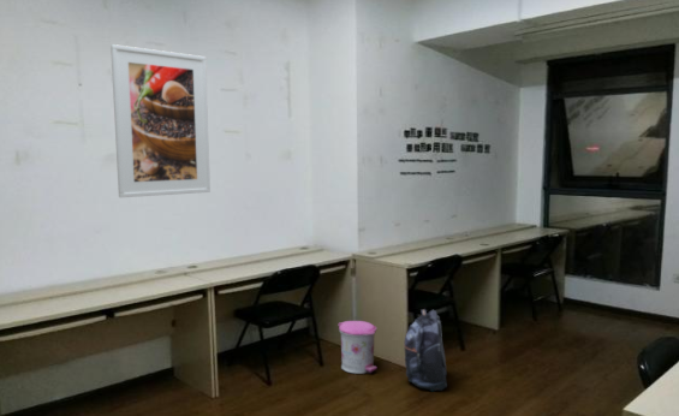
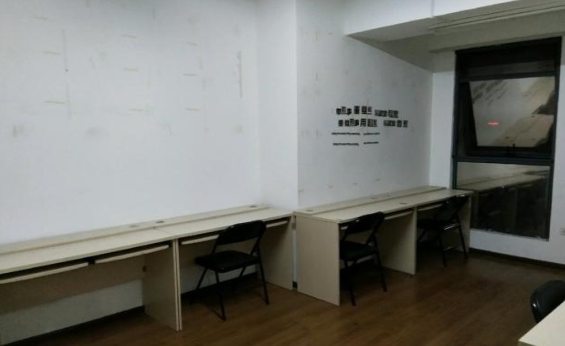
- backpack [403,308,448,392]
- trash can [336,320,377,375]
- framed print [109,43,212,198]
